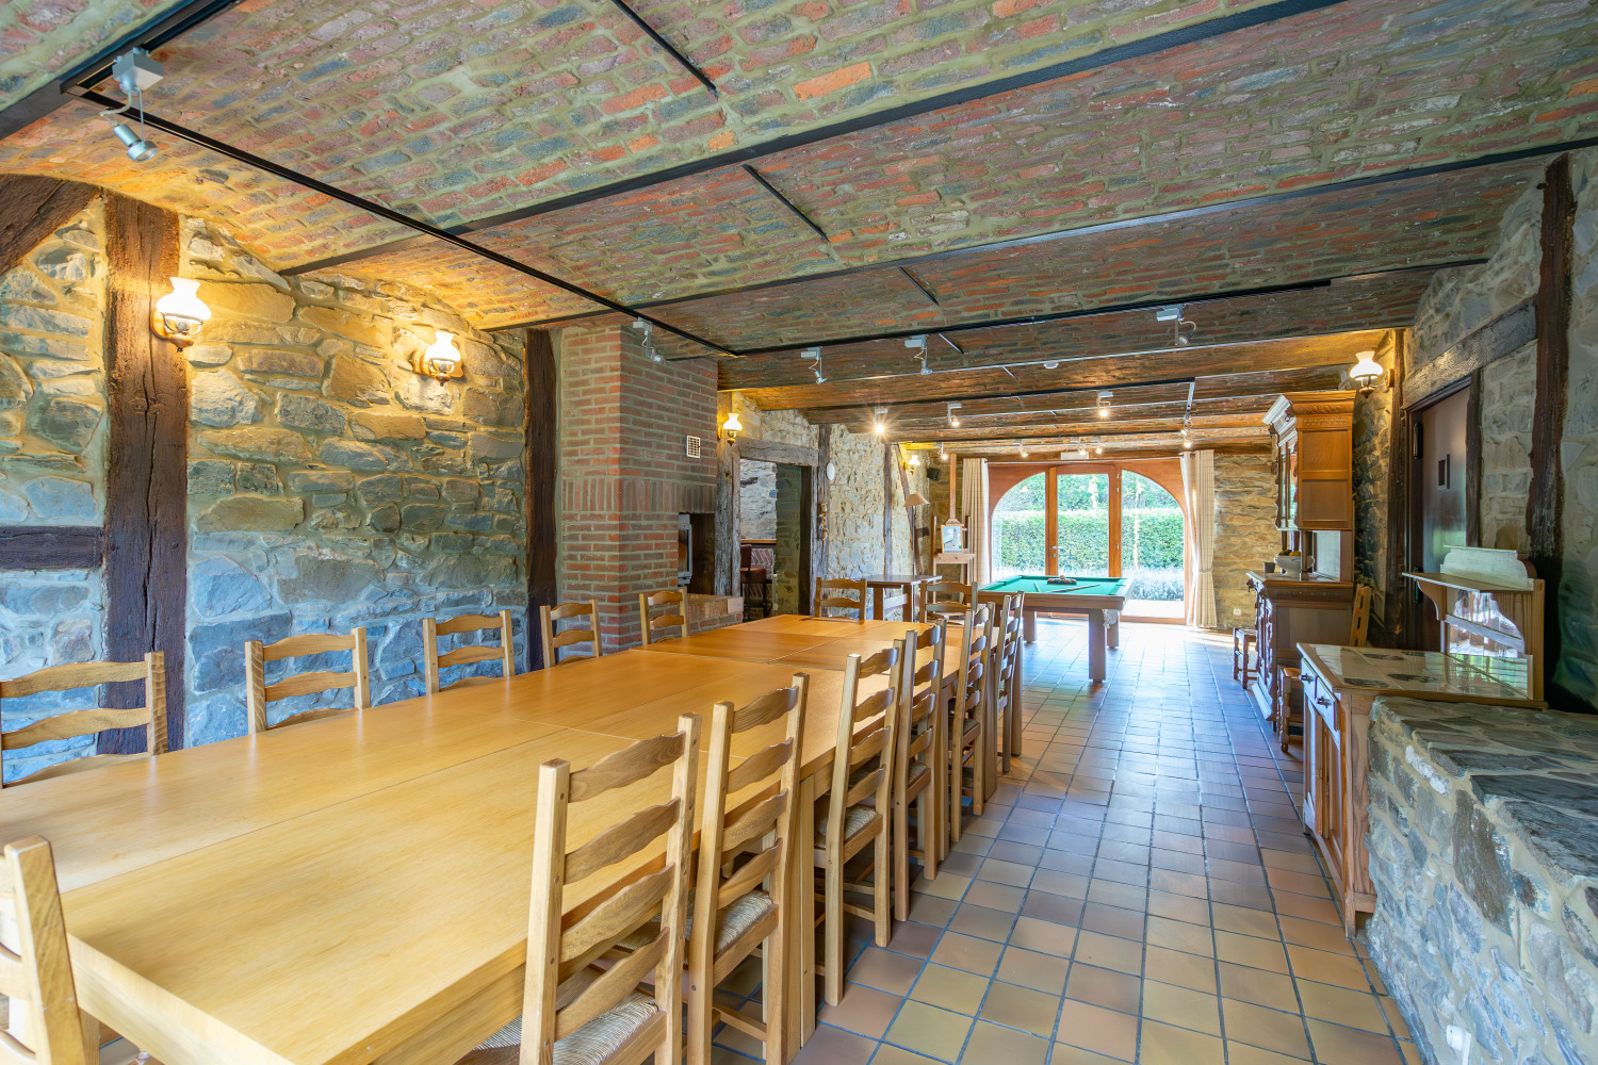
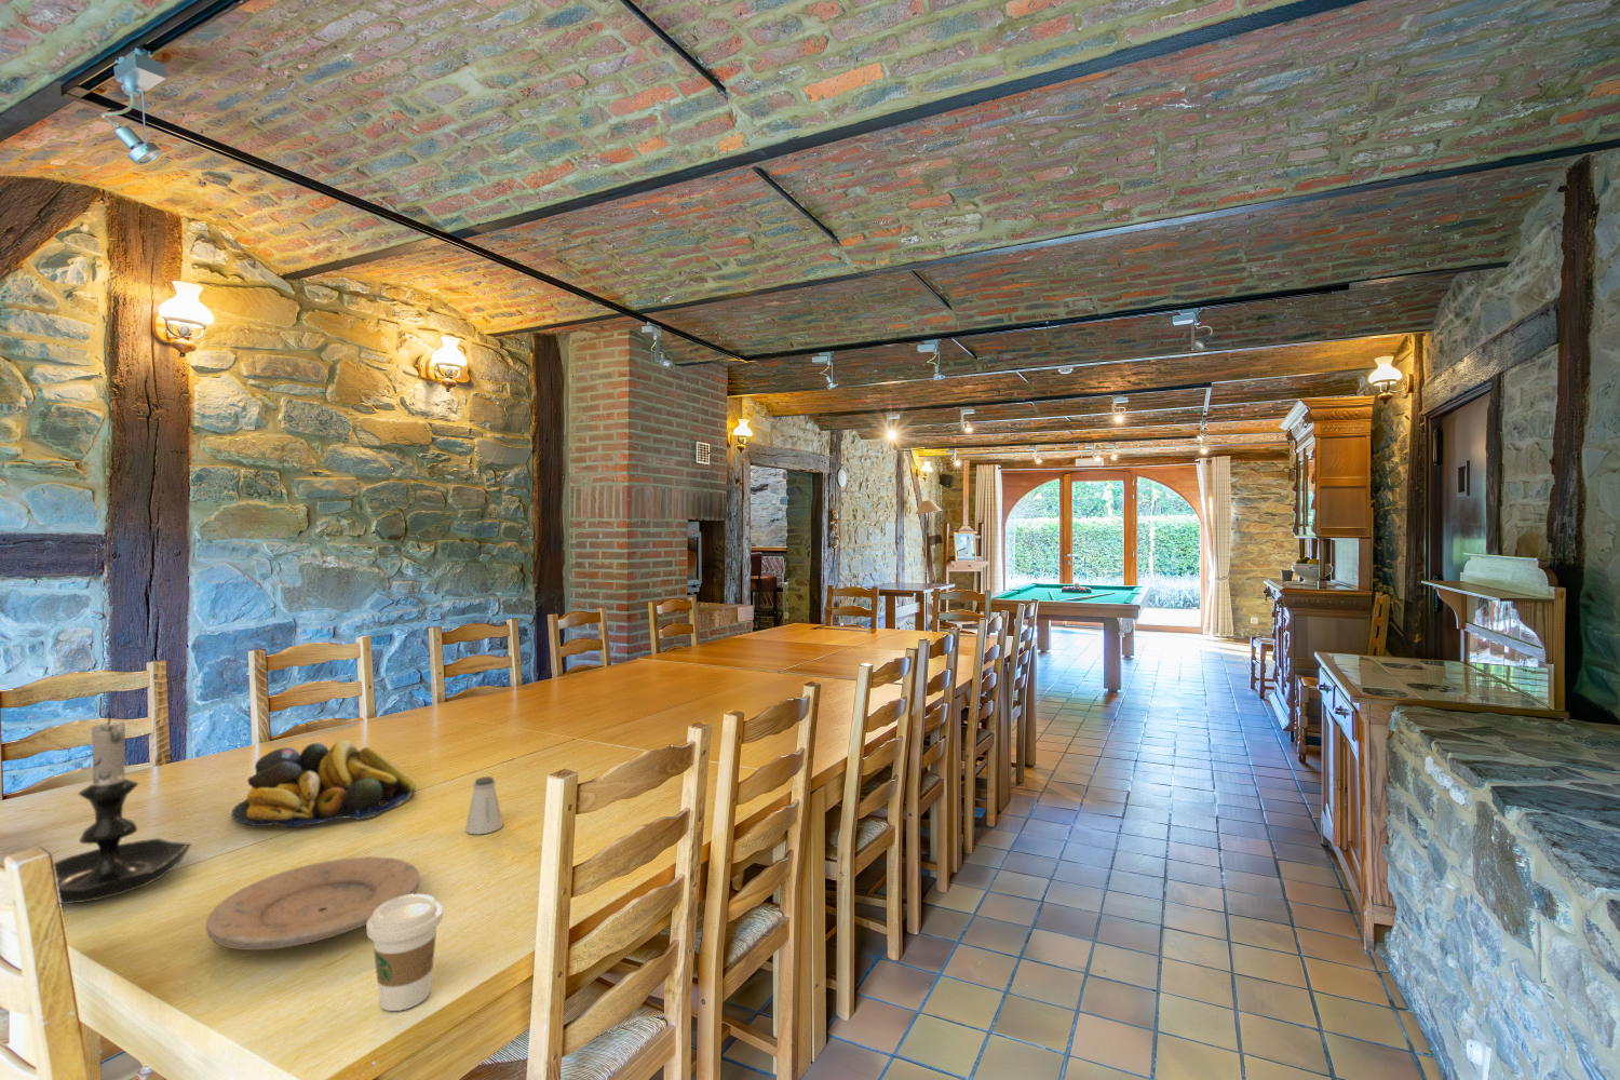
+ fruit bowl [230,739,417,828]
+ candle holder [53,711,193,905]
+ plate [205,856,421,951]
+ saltshaker [464,775,504,835]
+ coffee cup [365,893,444,1012]
